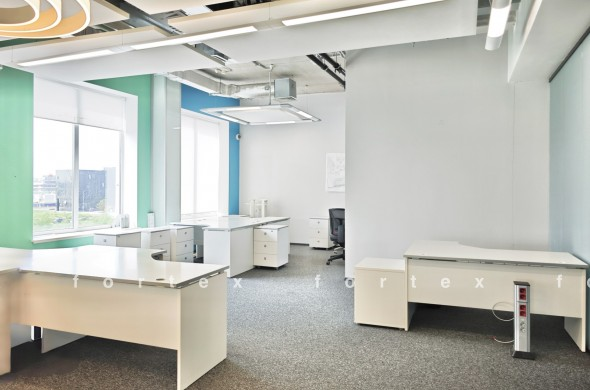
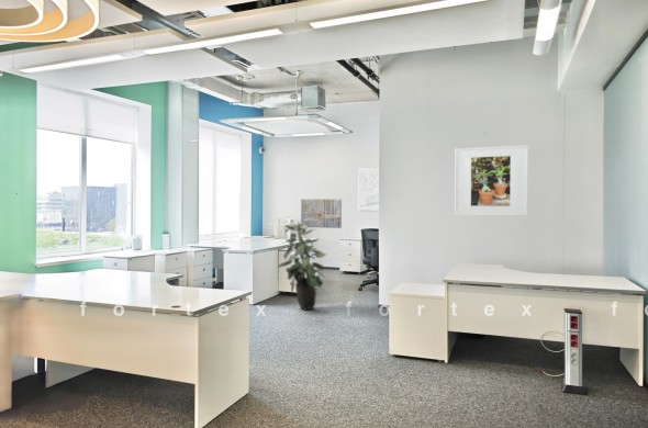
+ wall art [300,198,343,229]
+ indoor plant [277,218,327,312]
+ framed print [454,144,529,217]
